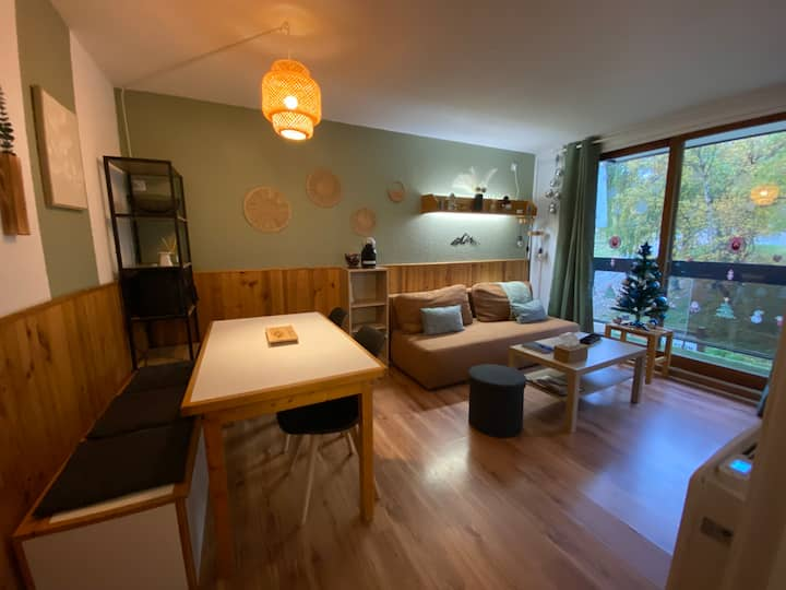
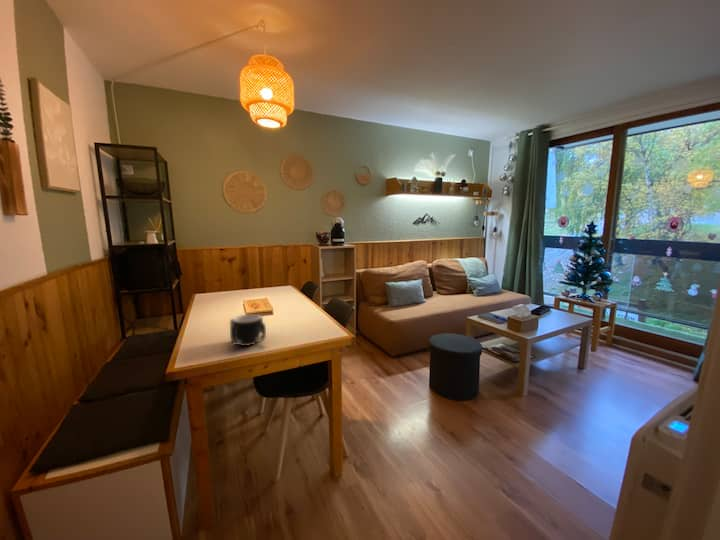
+ mug [229,313,267,347]
